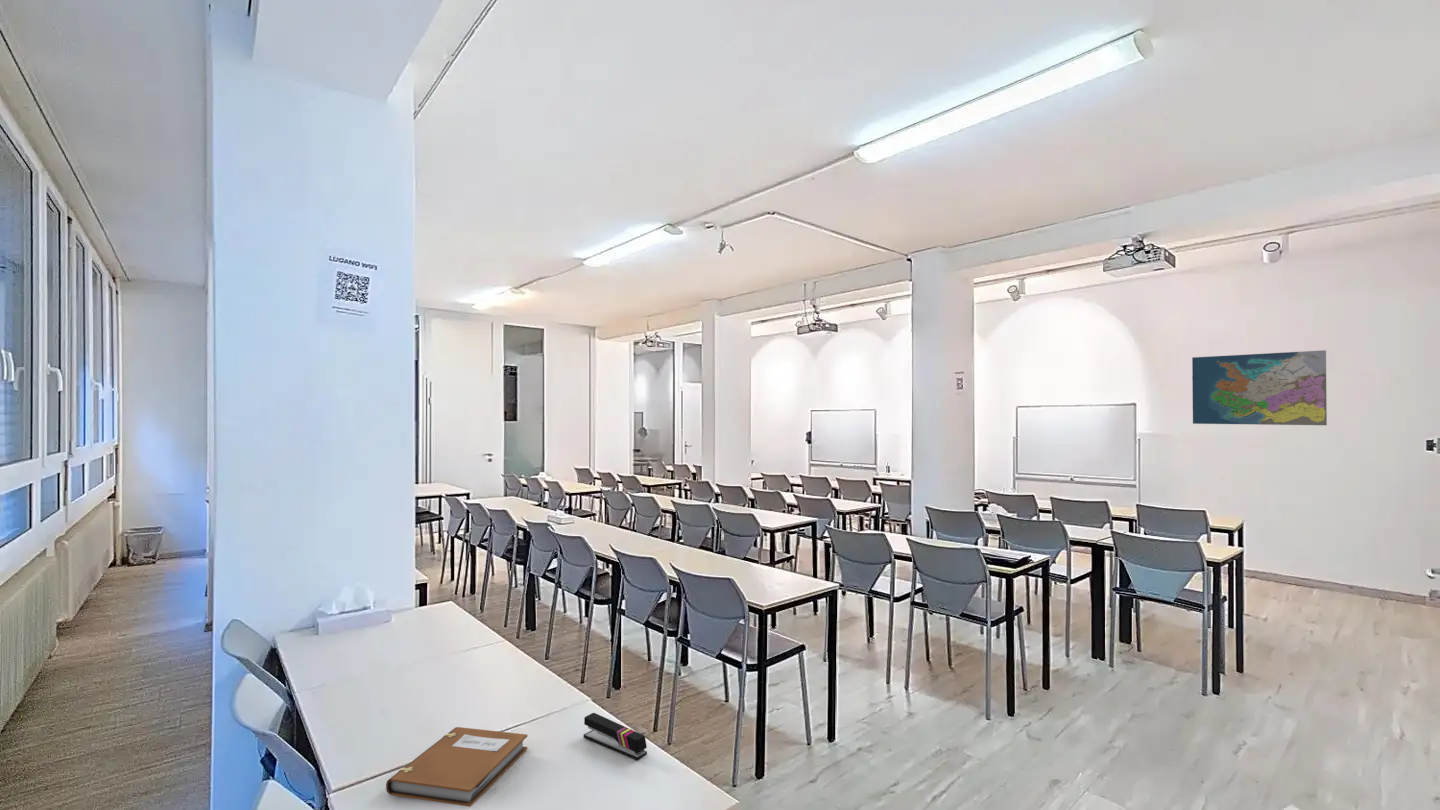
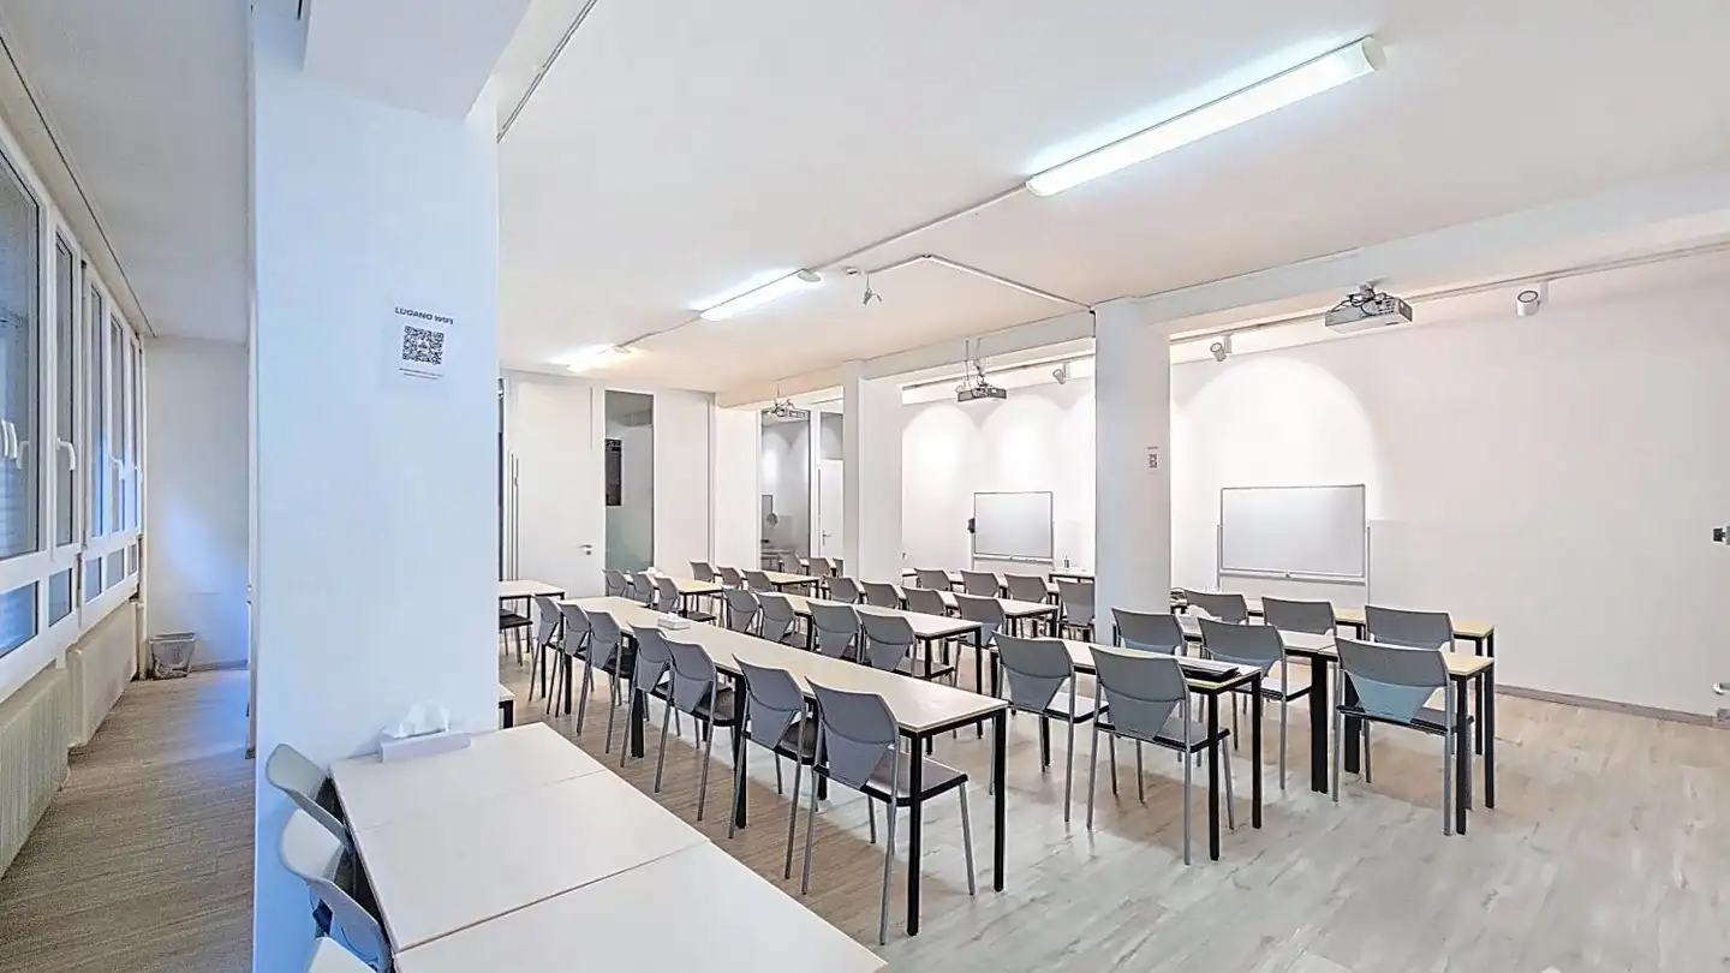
- stapler [583,712,648,761]
- map [1191,349,1328,426]
- notebook [385,726,528,808]
